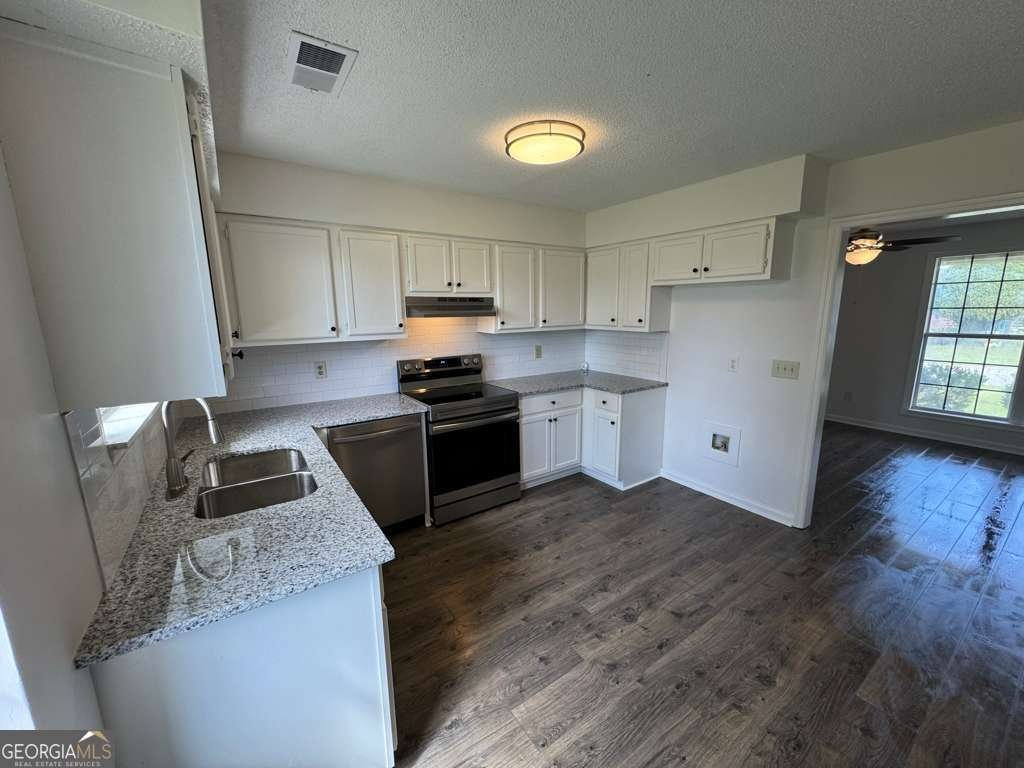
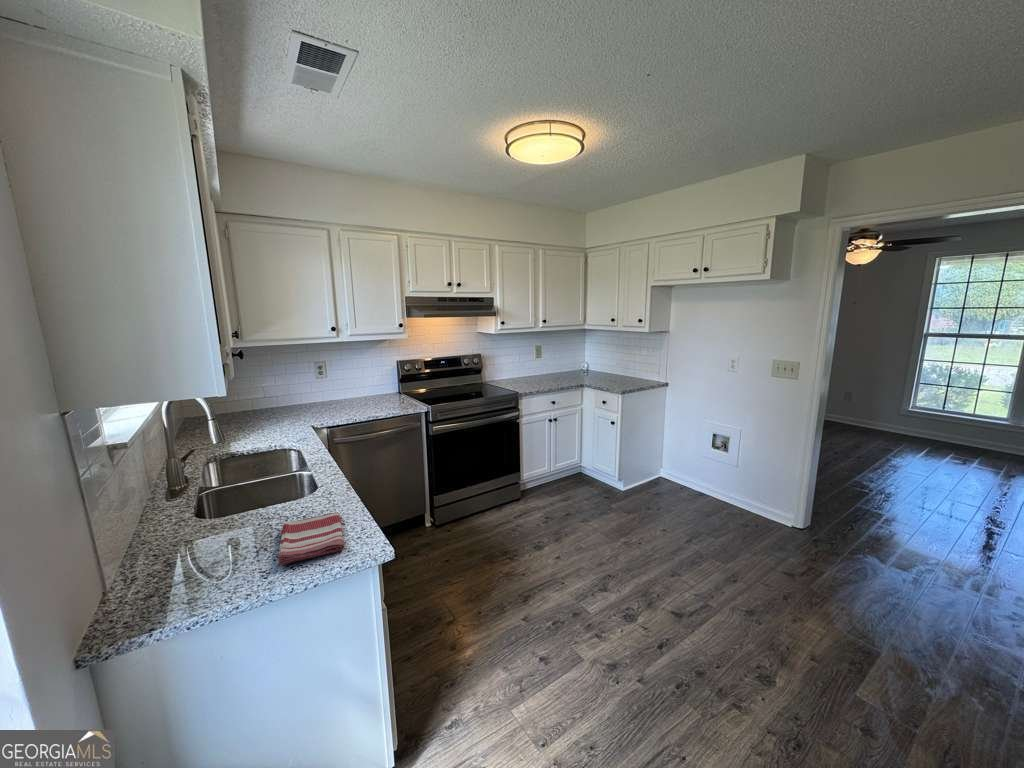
+ dish towel [277,511,345,567]
